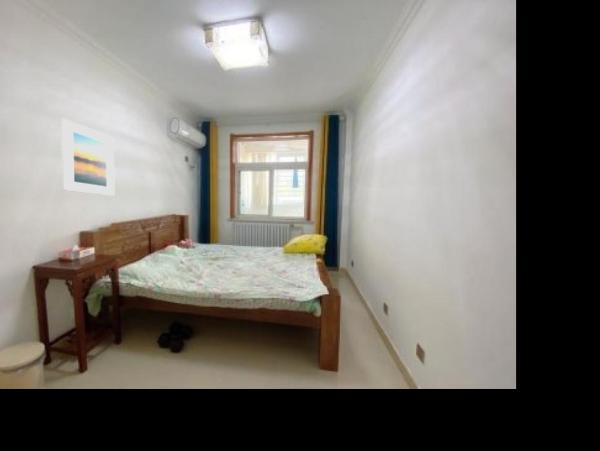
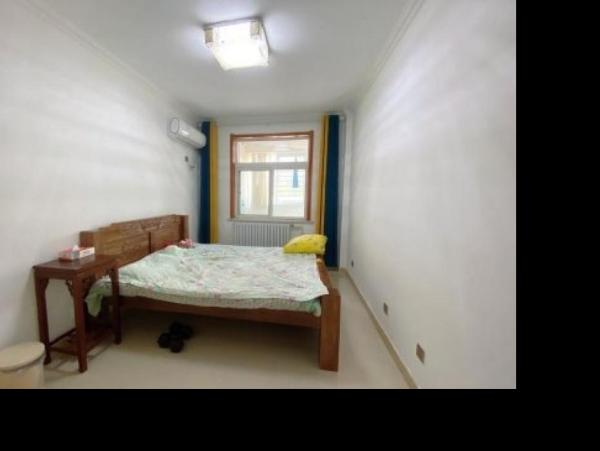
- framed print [60,117,115,197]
